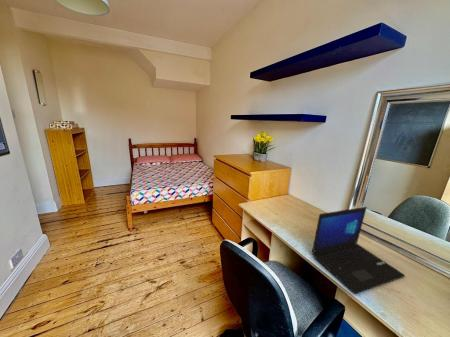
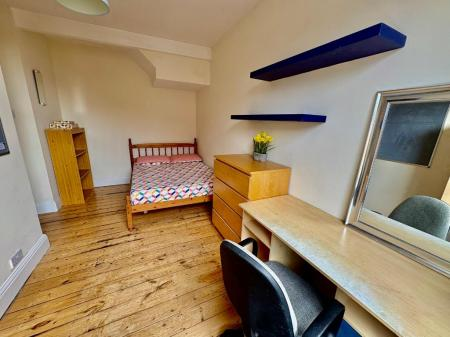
- laptop [311,206,406,295]
